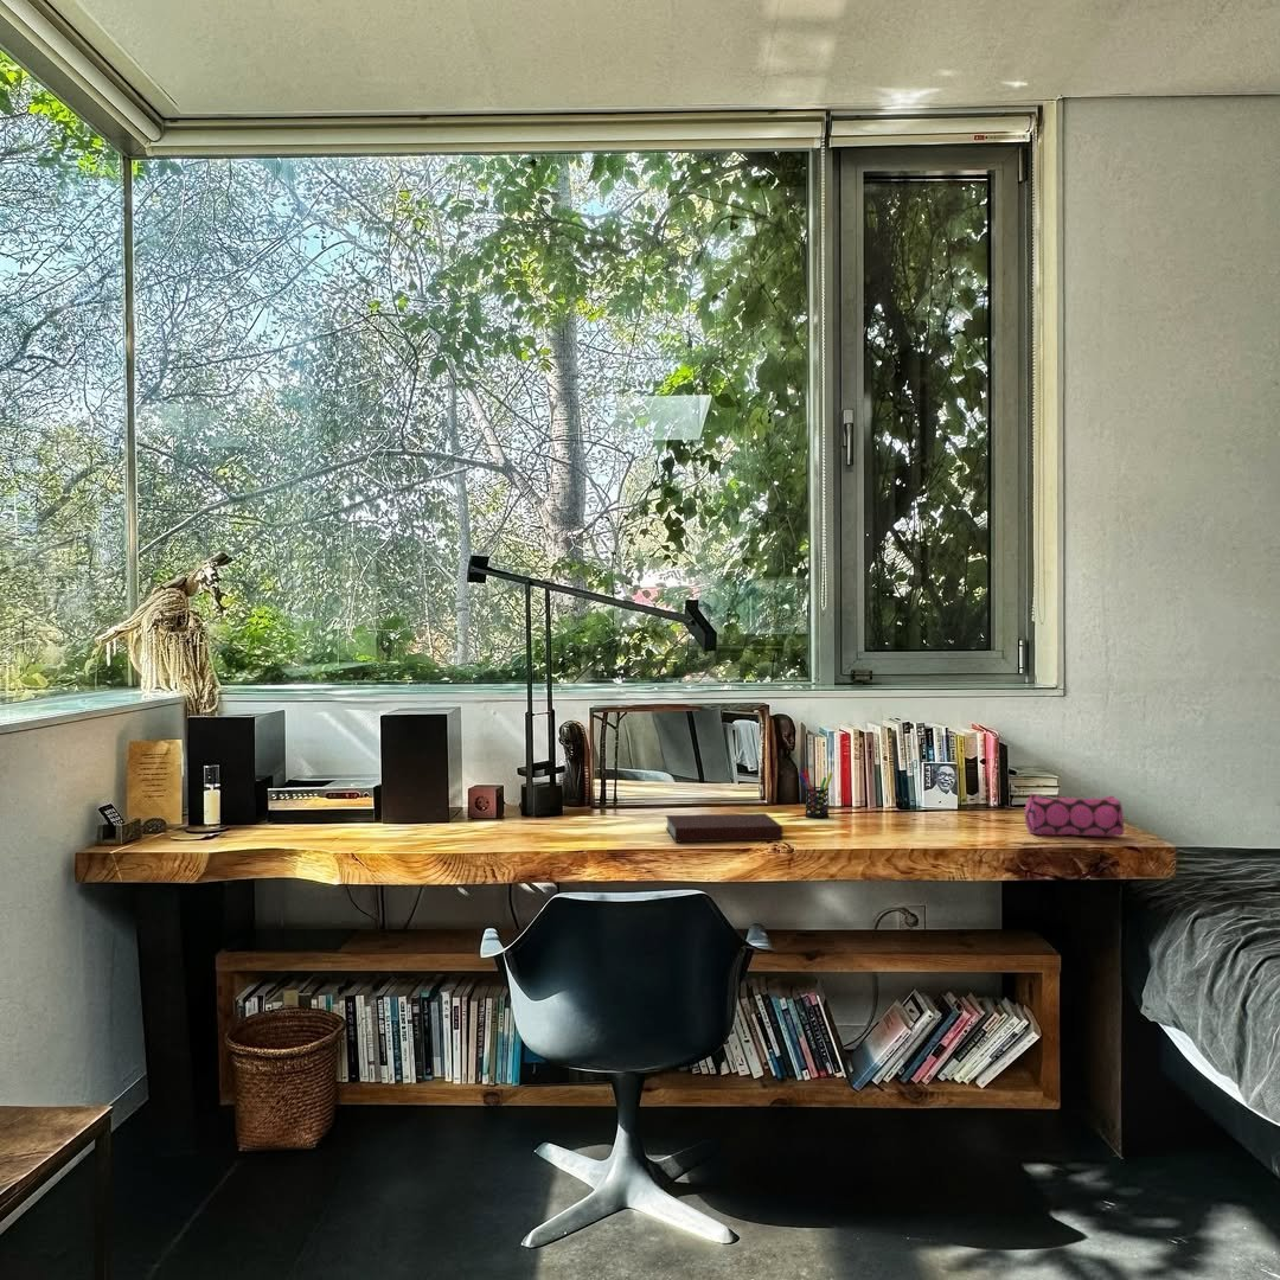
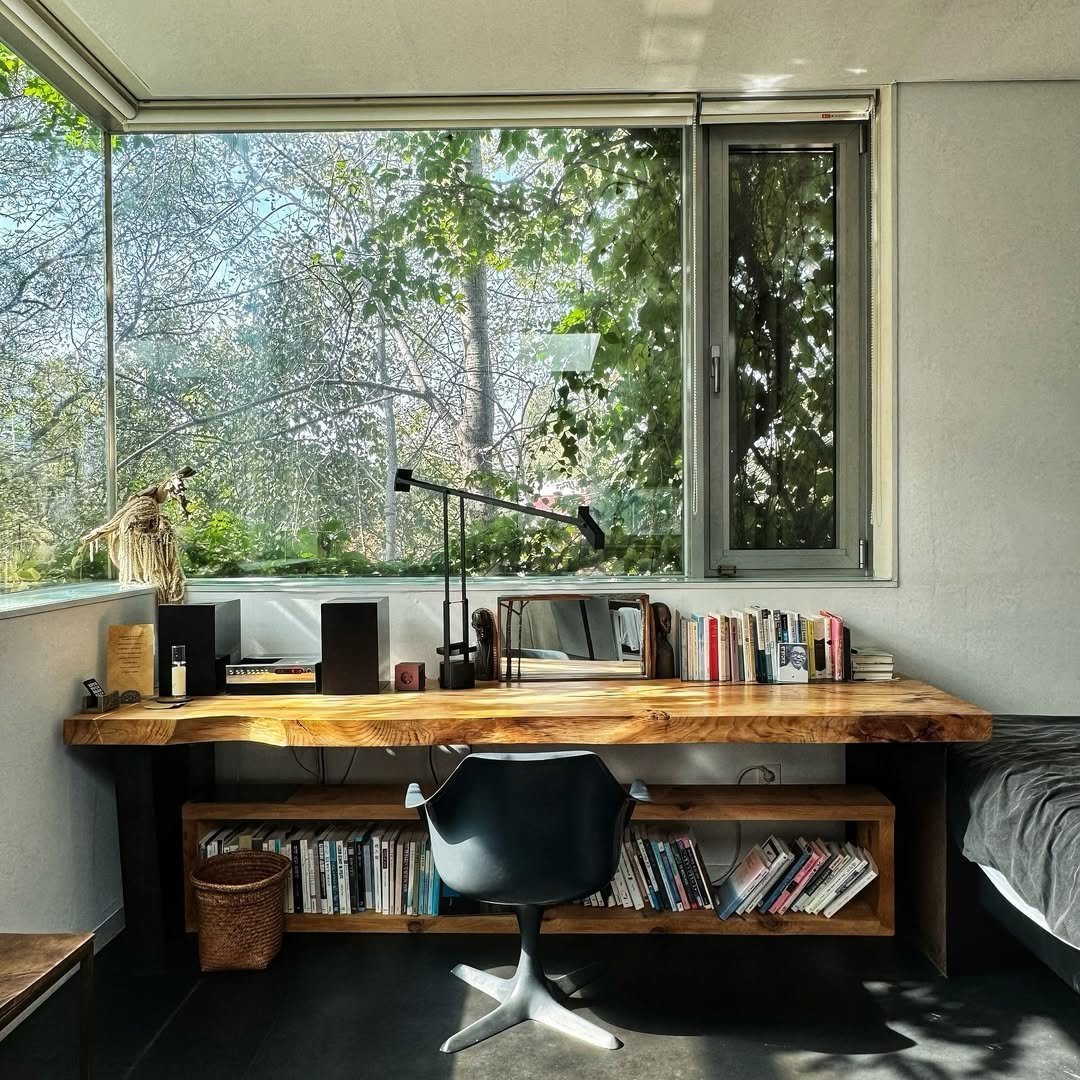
- pencil case [1024,791,1125,837]
- pen holder [798,768,834,819]
- notebook [665,812,783,843]
